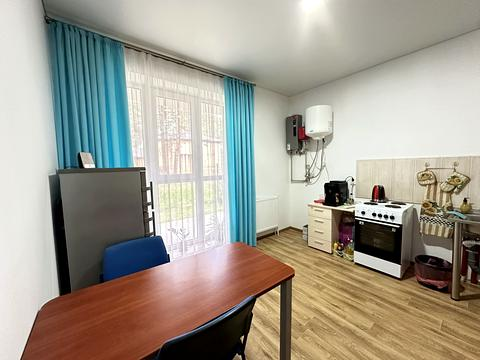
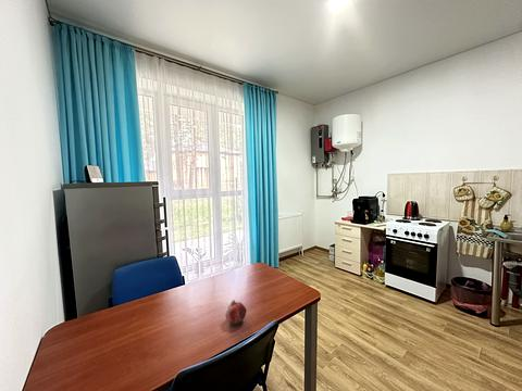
+ fruit [224,299,248,325]
